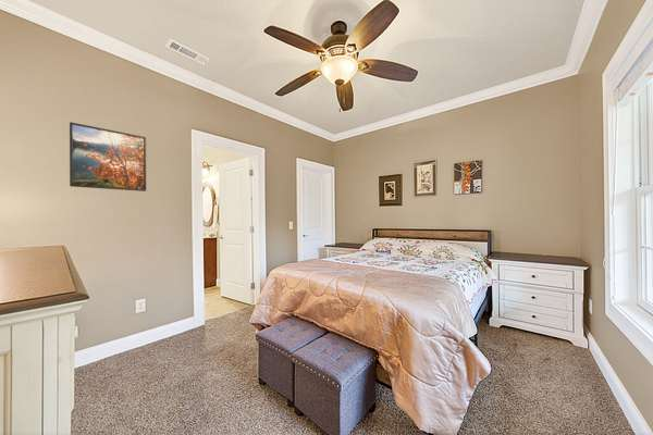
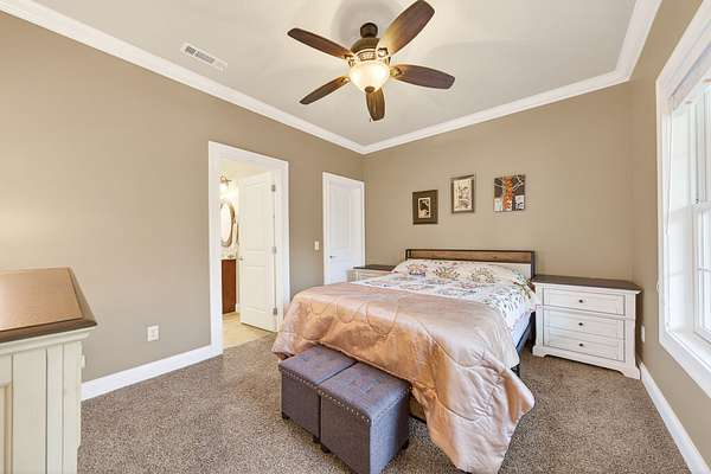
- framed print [69,121,147,192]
